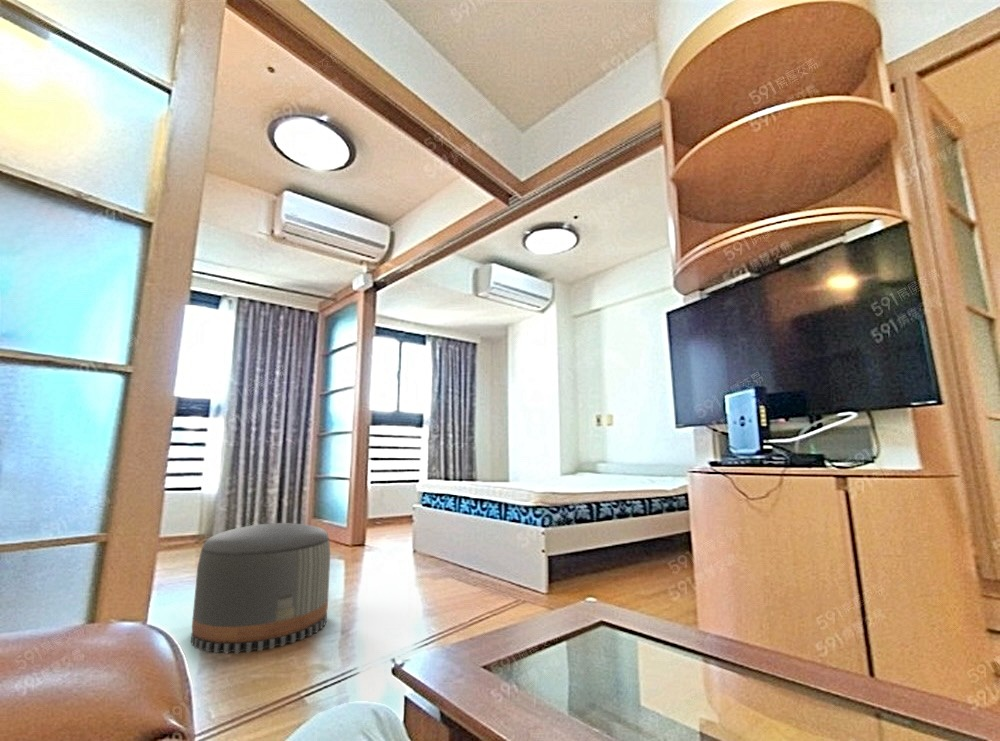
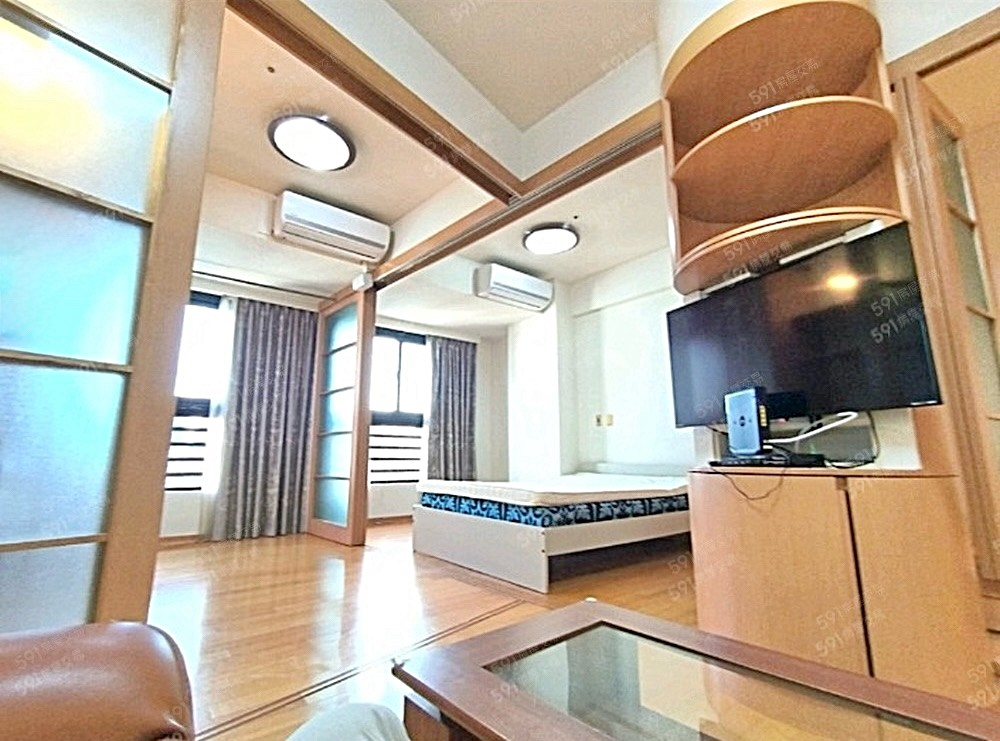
- pouf [190,522,331,655]
